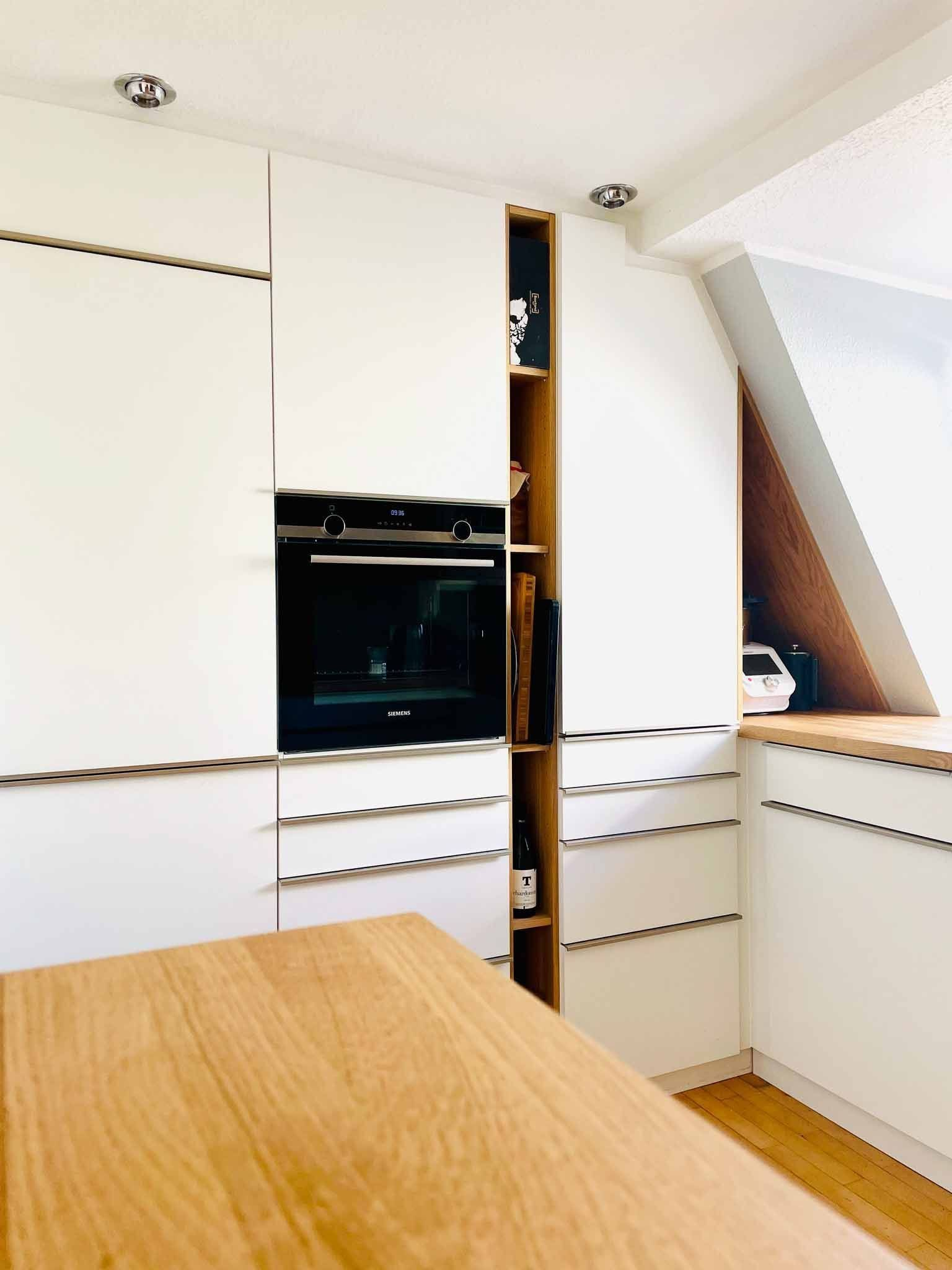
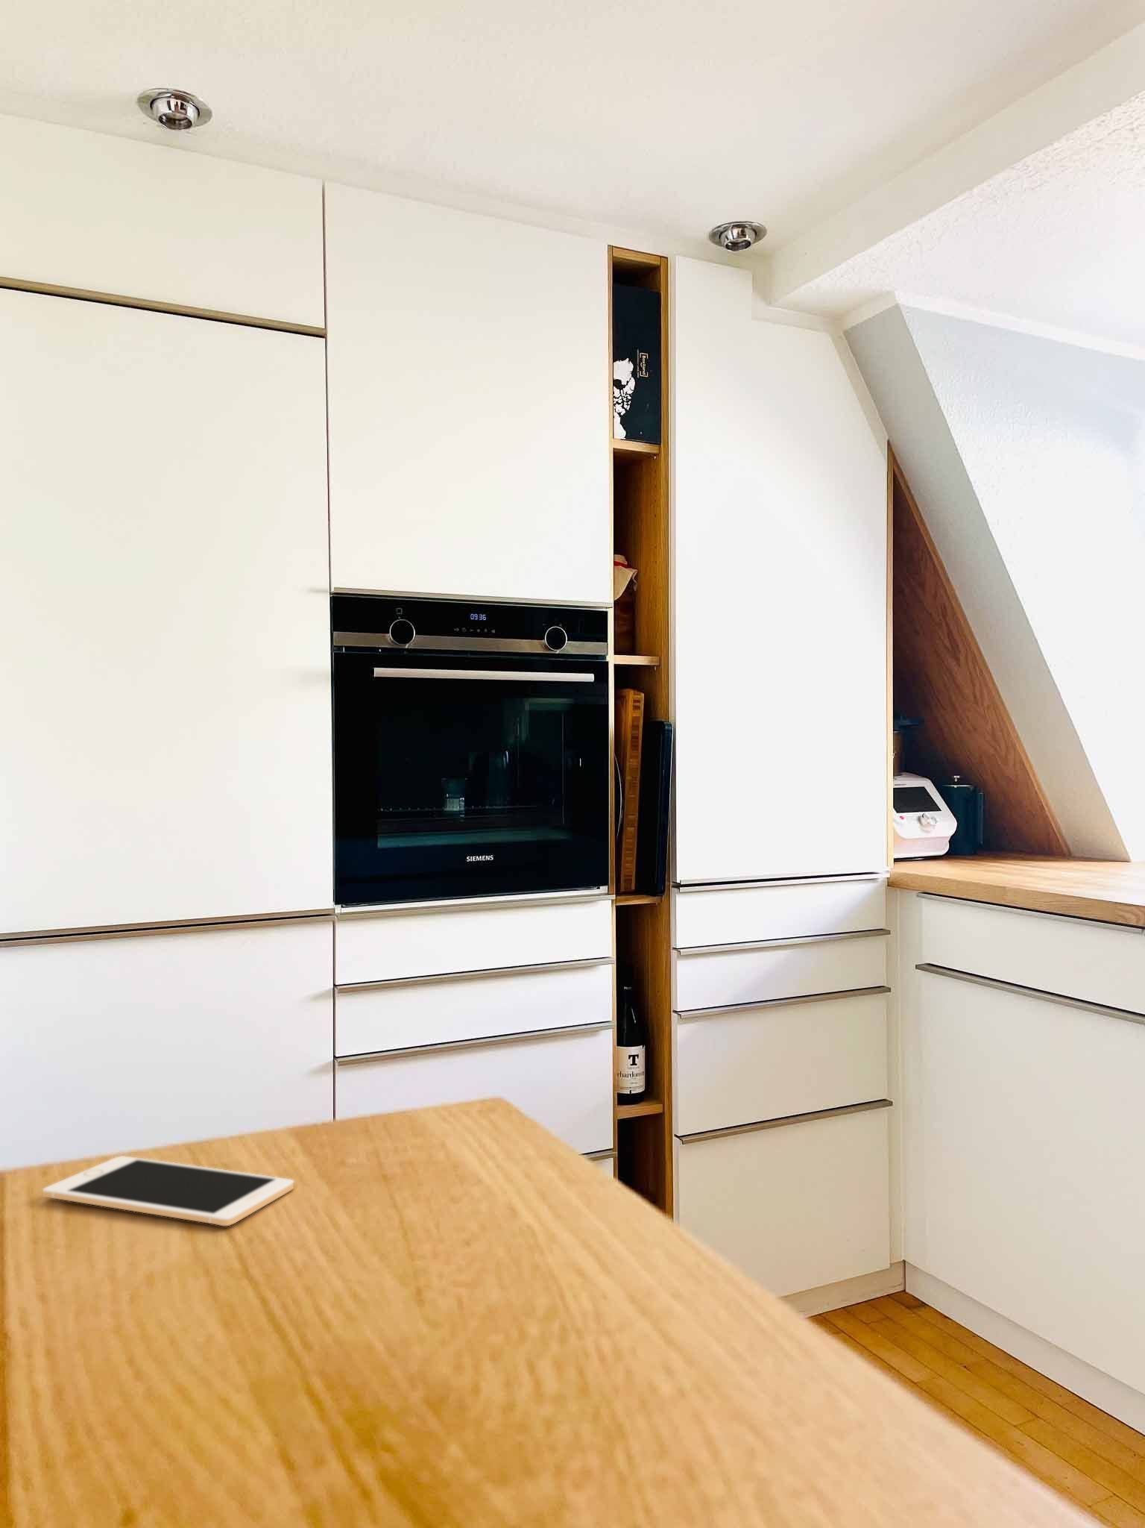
+ cell phone [42,1155,295,1226]
